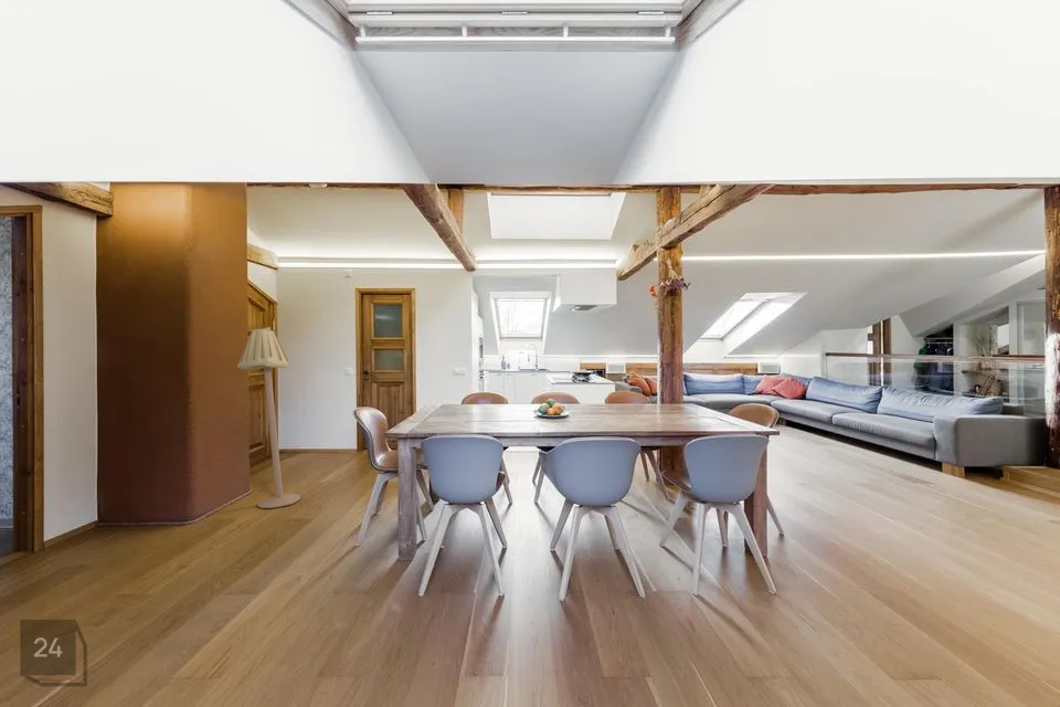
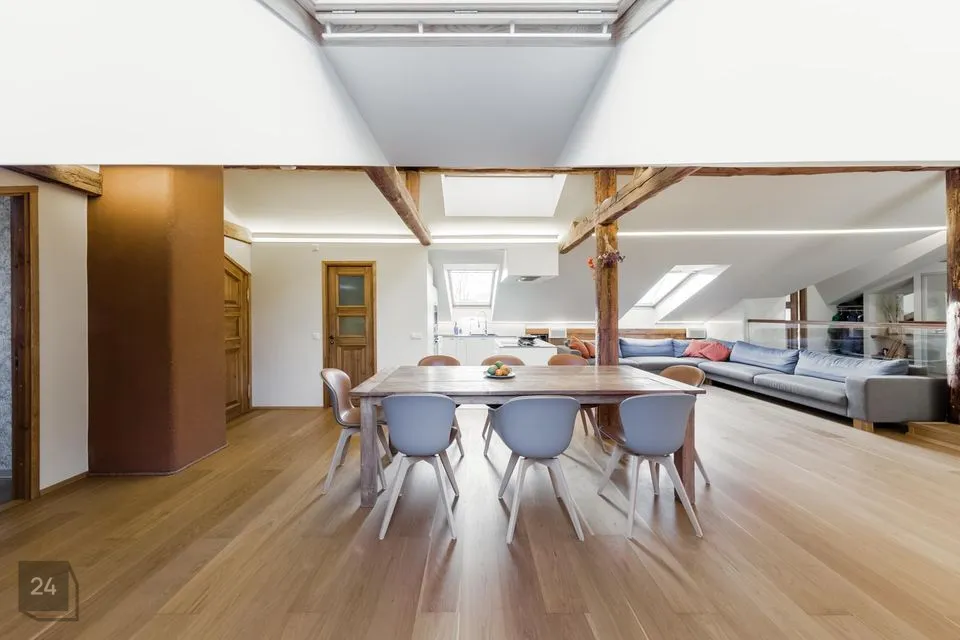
- floor lamp [236,326,301,509]
